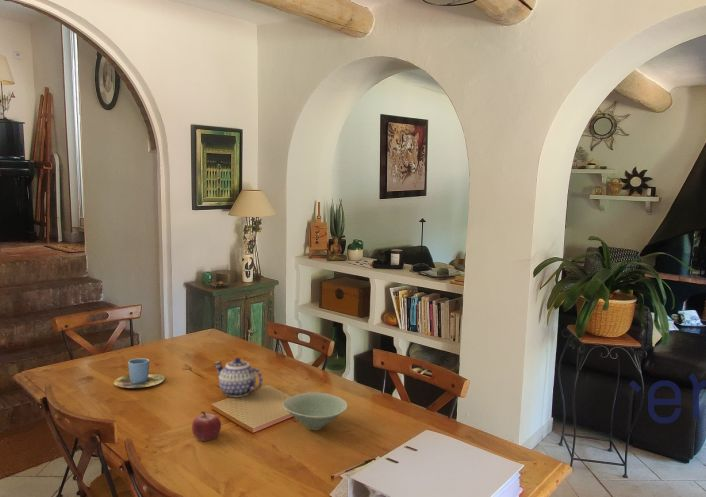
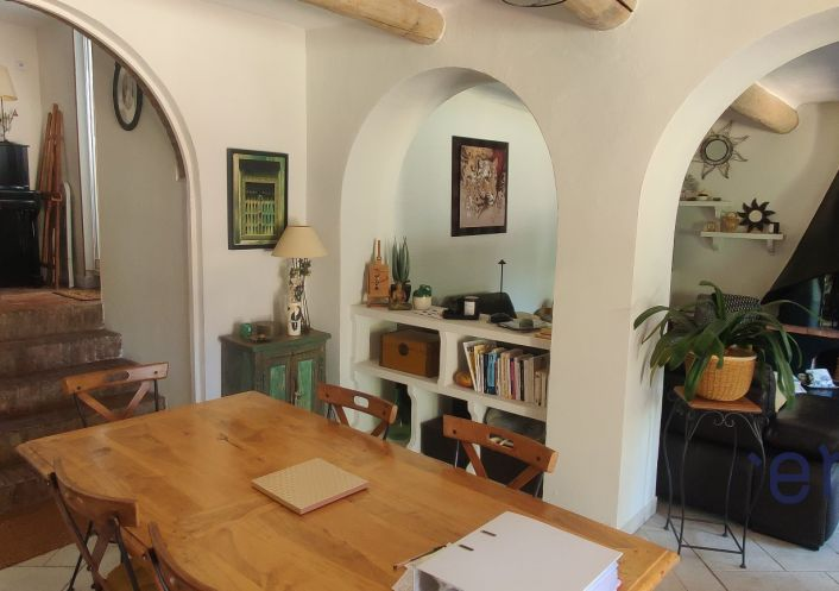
- cup [112,357,166,389]
- bowl [281,391,348,431]
- teapot [213,357,264,398]
- fruit [191,410,222,442]
